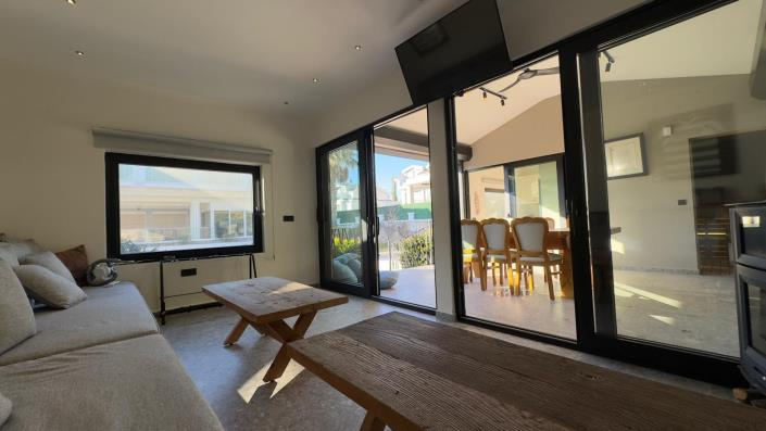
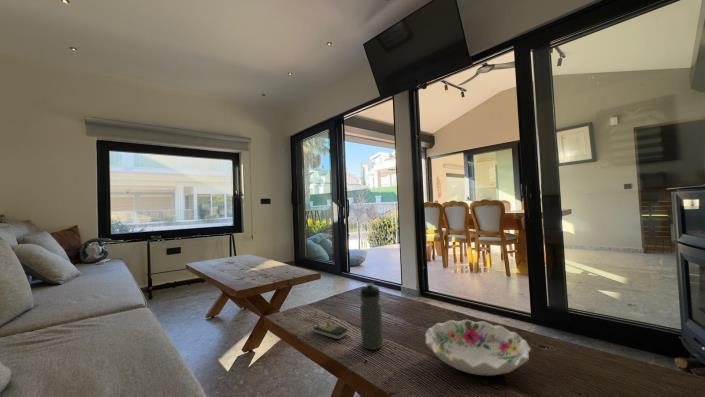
+ remote control [312,321,349,340]
+ decorative bowl [424,319,532,377]
+ water bottle [359,282,384,351]
